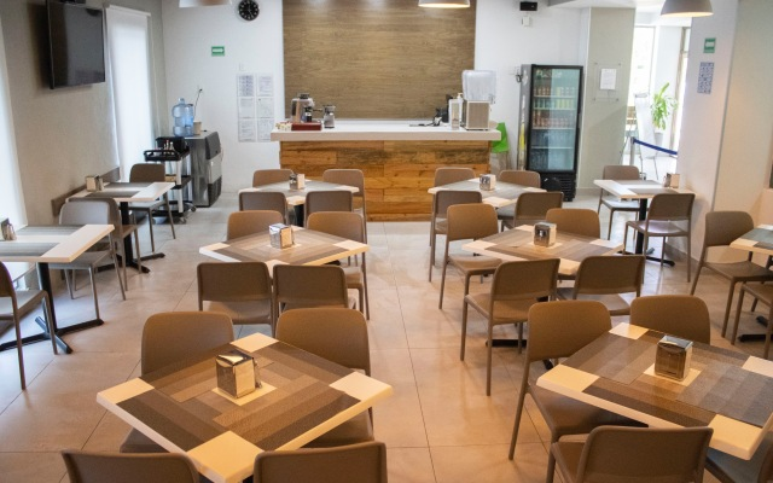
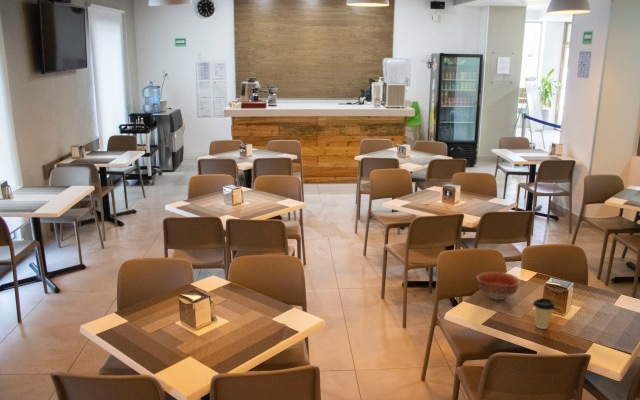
+ bowl [475,271,521,301]
+ coffee cup [532,297,556,330]
